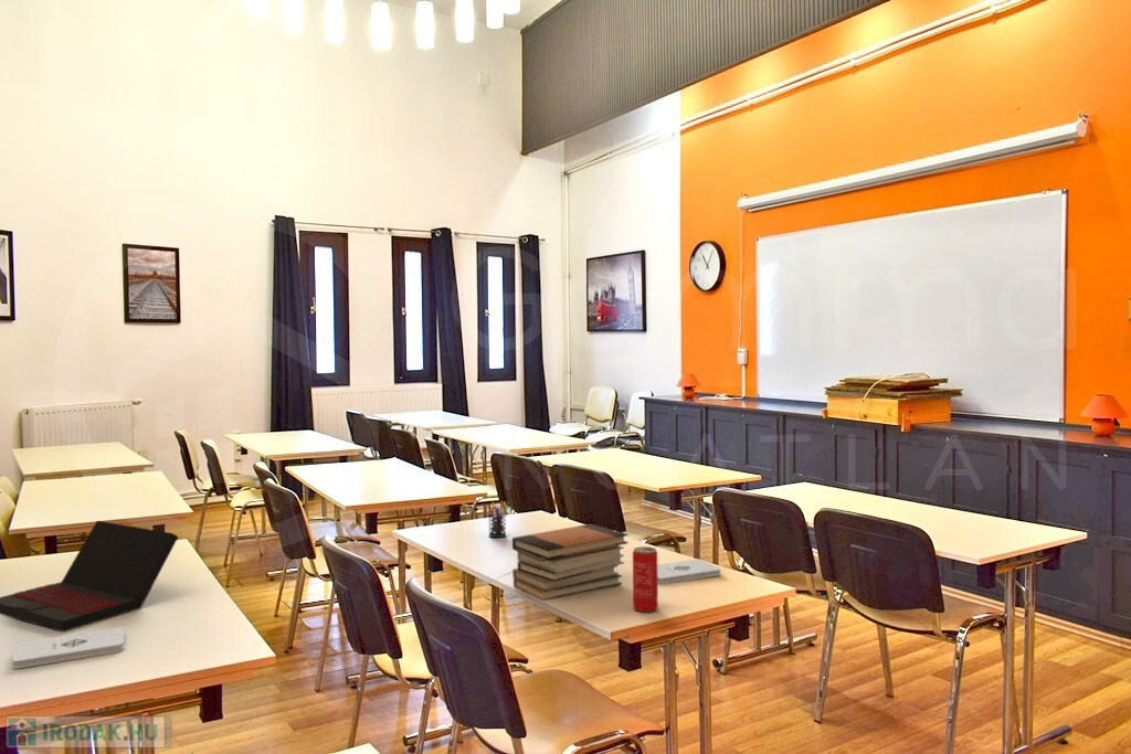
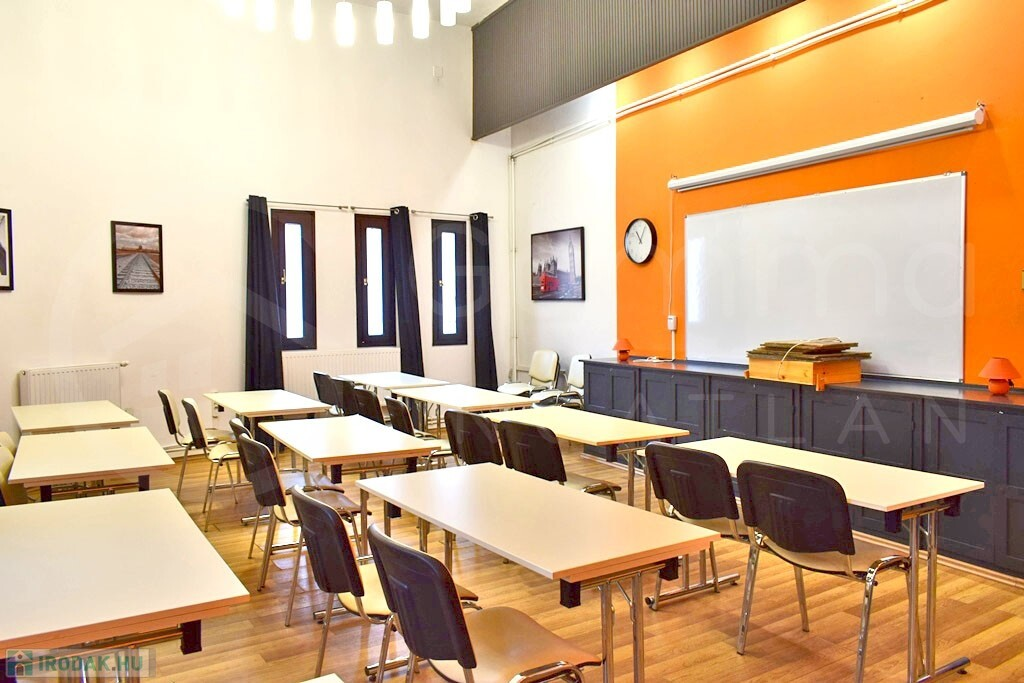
- laptop [0,520,180,634]
- beverage can [632,545,659,613]
- notepad [11,626,126,670]
- book stack [511,523,630,602]
- pen holder [487,500,510,539]
- notepad [657,557,722,585]
